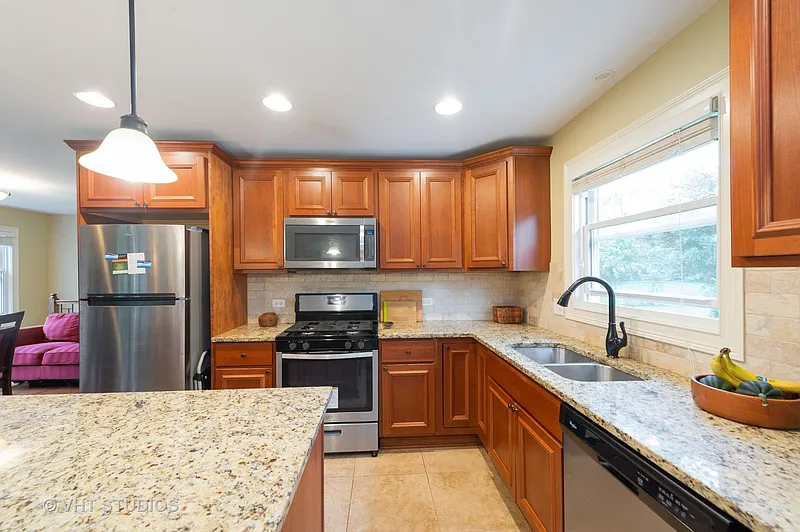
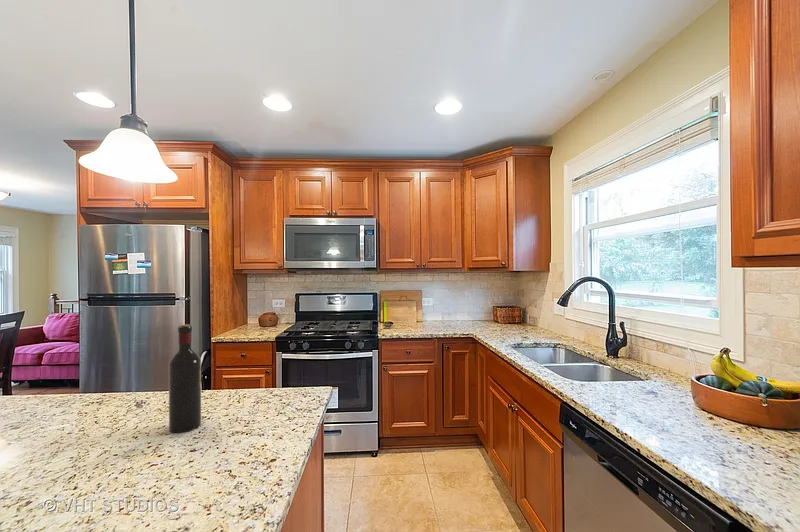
+ wine bottle [168,323,202,434]
